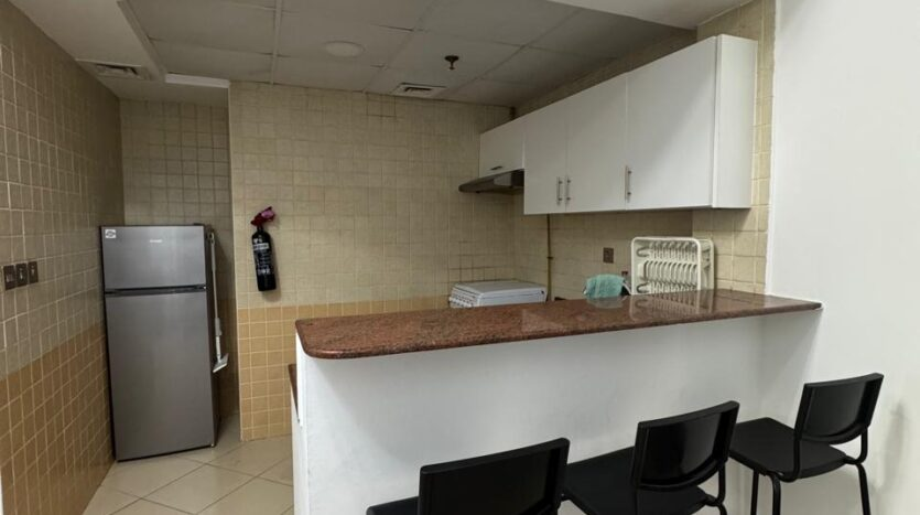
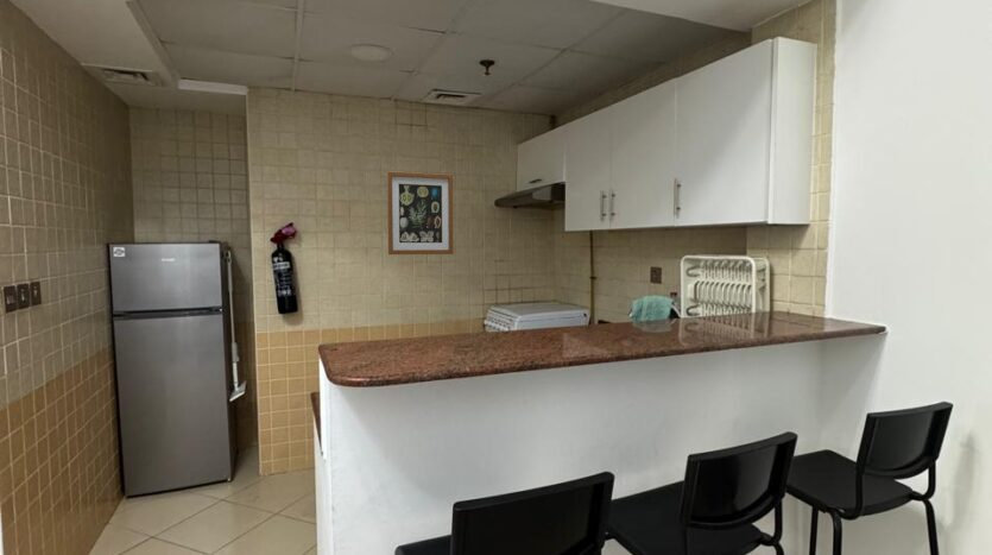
+ wall art [386,170,454,256]
